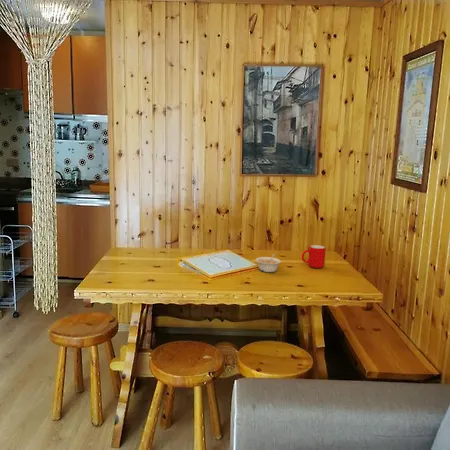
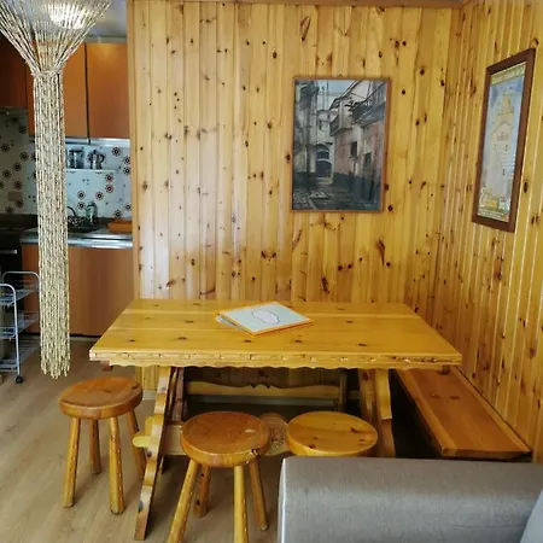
- legume [255,253,282,273]
- cup [301,244,327,269]
